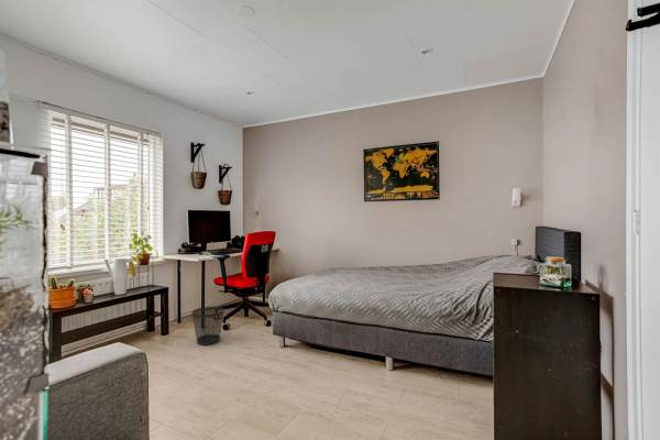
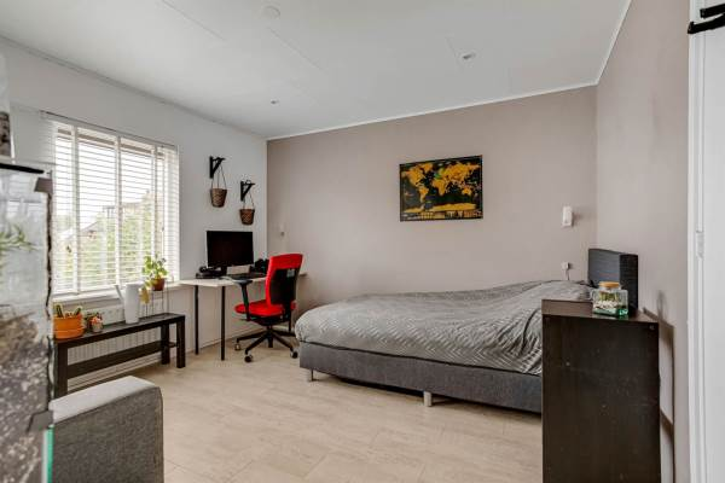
- wastebasket [191,306,226,346]
